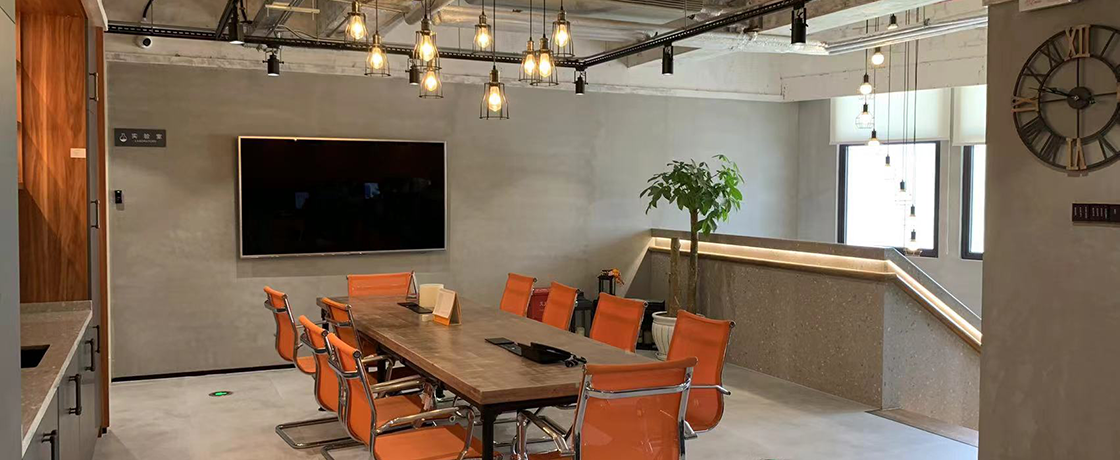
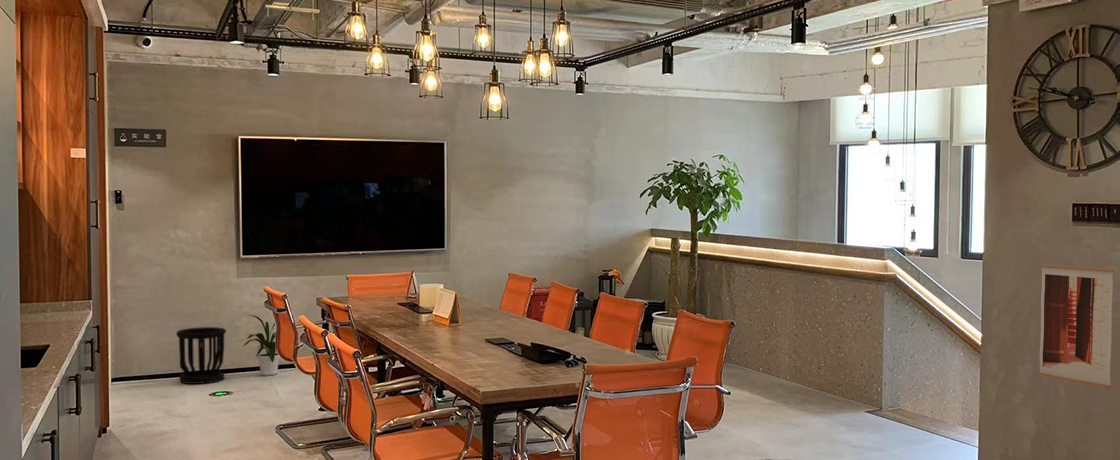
+ wall art [1038,264,1115,389]
+ house plant [242,314,281,377]
+ wastebasket [175,326,227,385]
